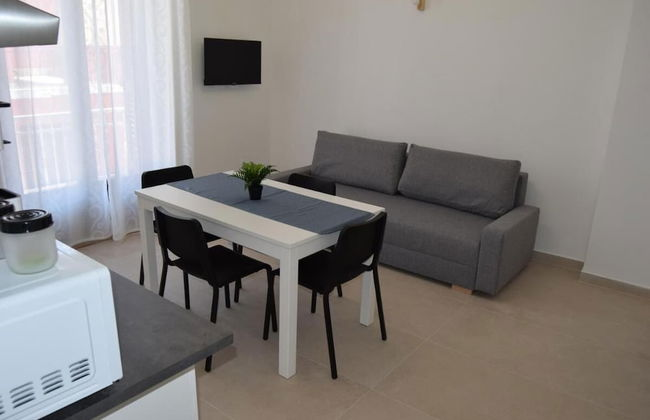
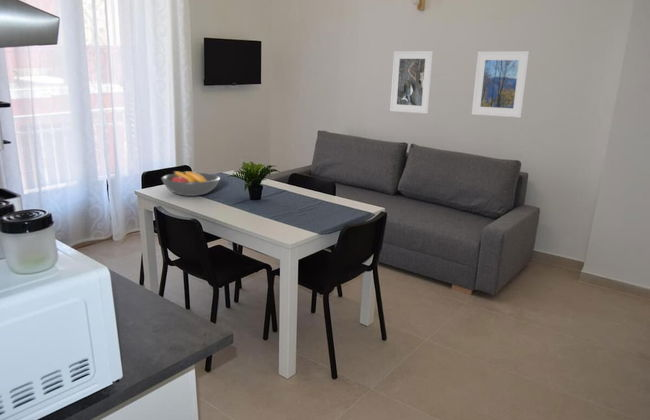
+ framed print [471,50,530,118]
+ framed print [389,50,434,115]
+ fruit bowl [160,170,221,197]
